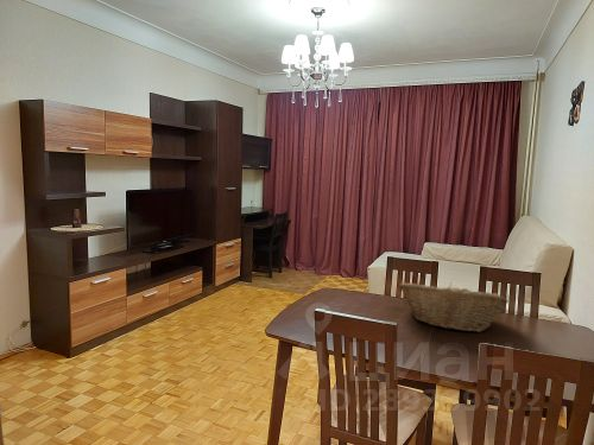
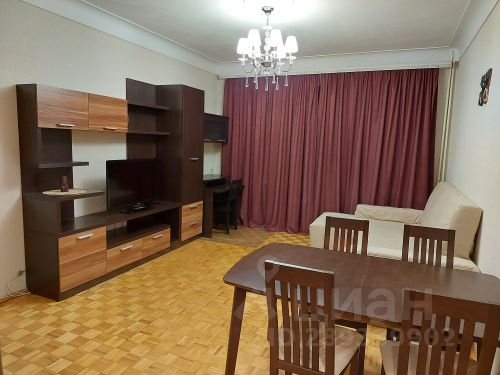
- fruit basket [397,281,510,333]
